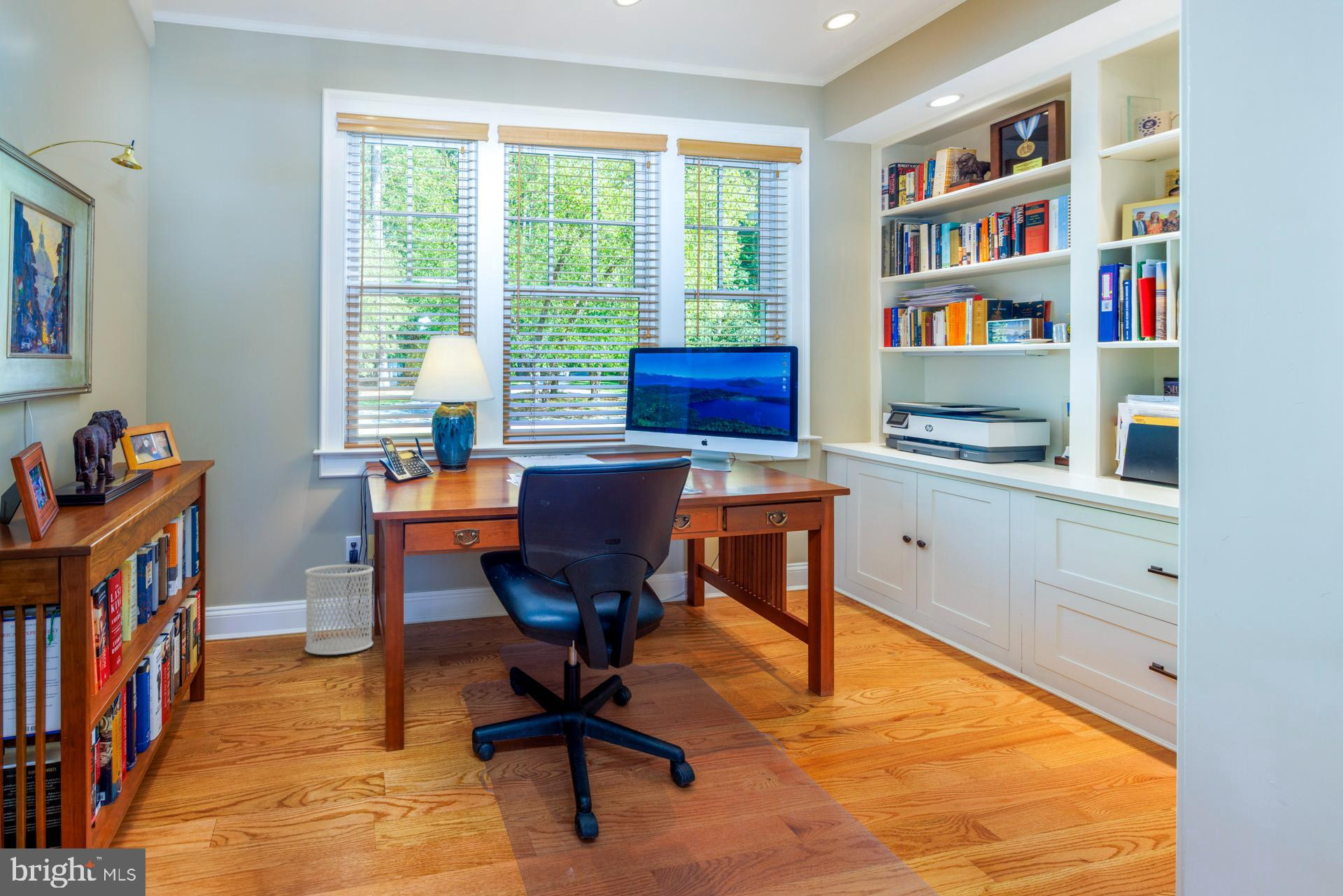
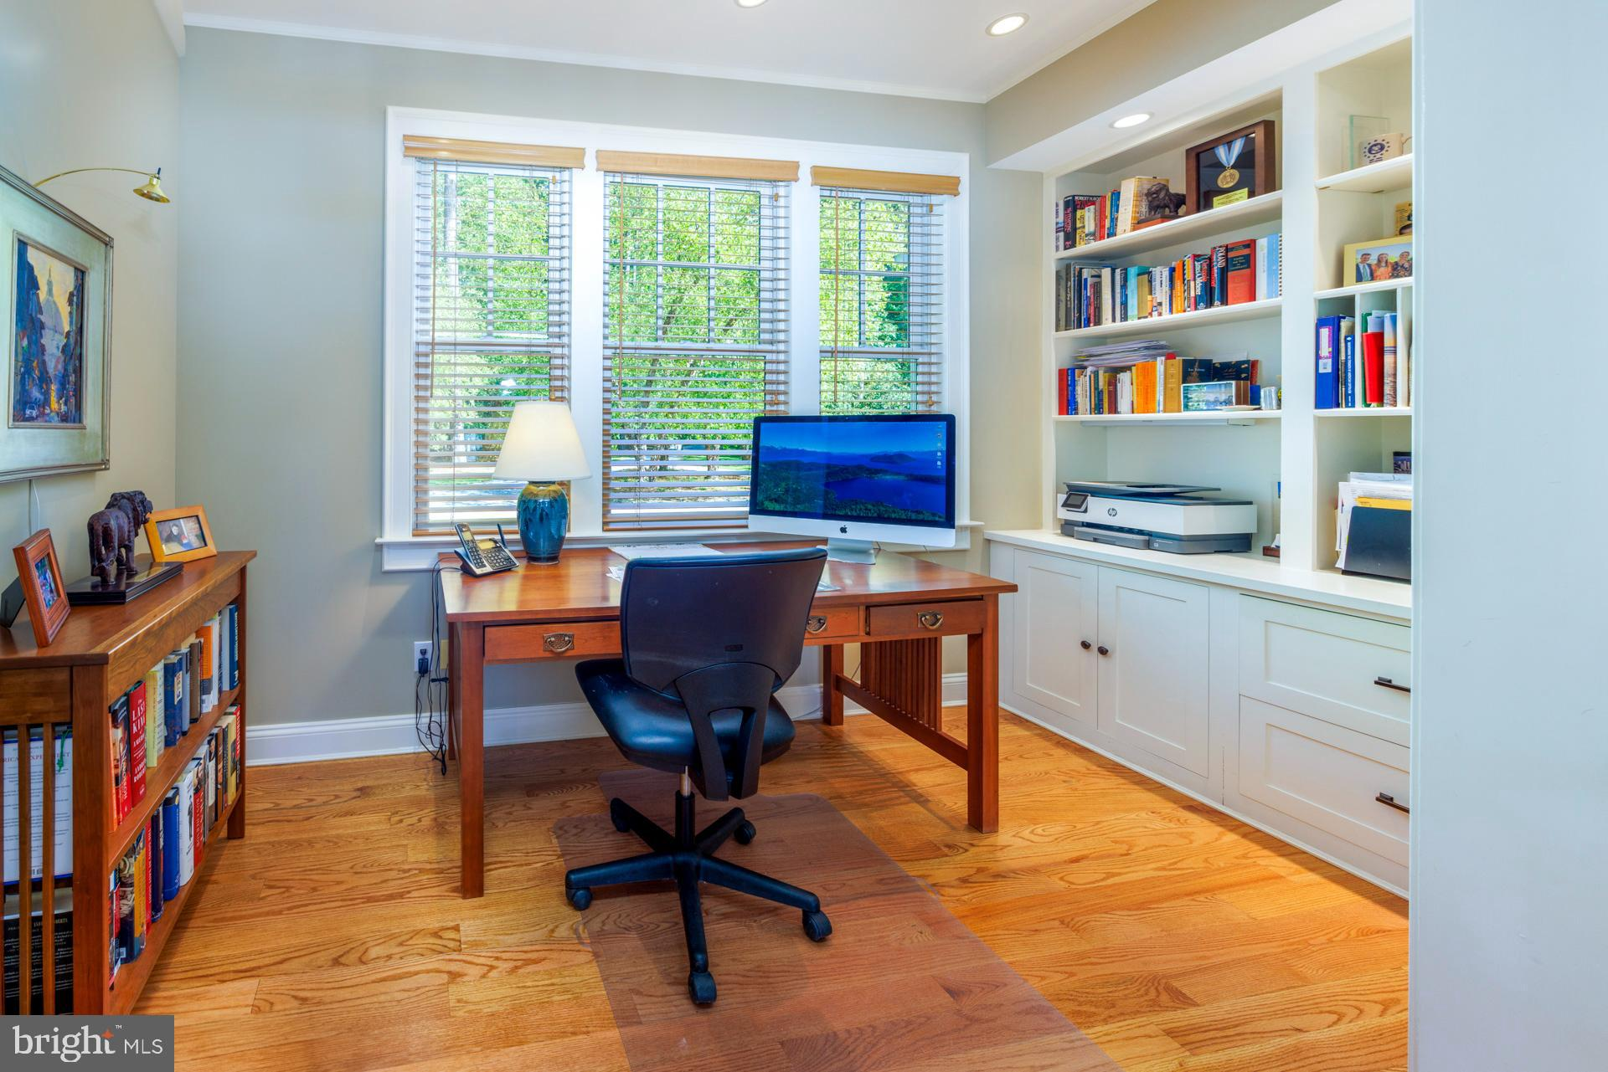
- wastebasket [304,564,374,655]
